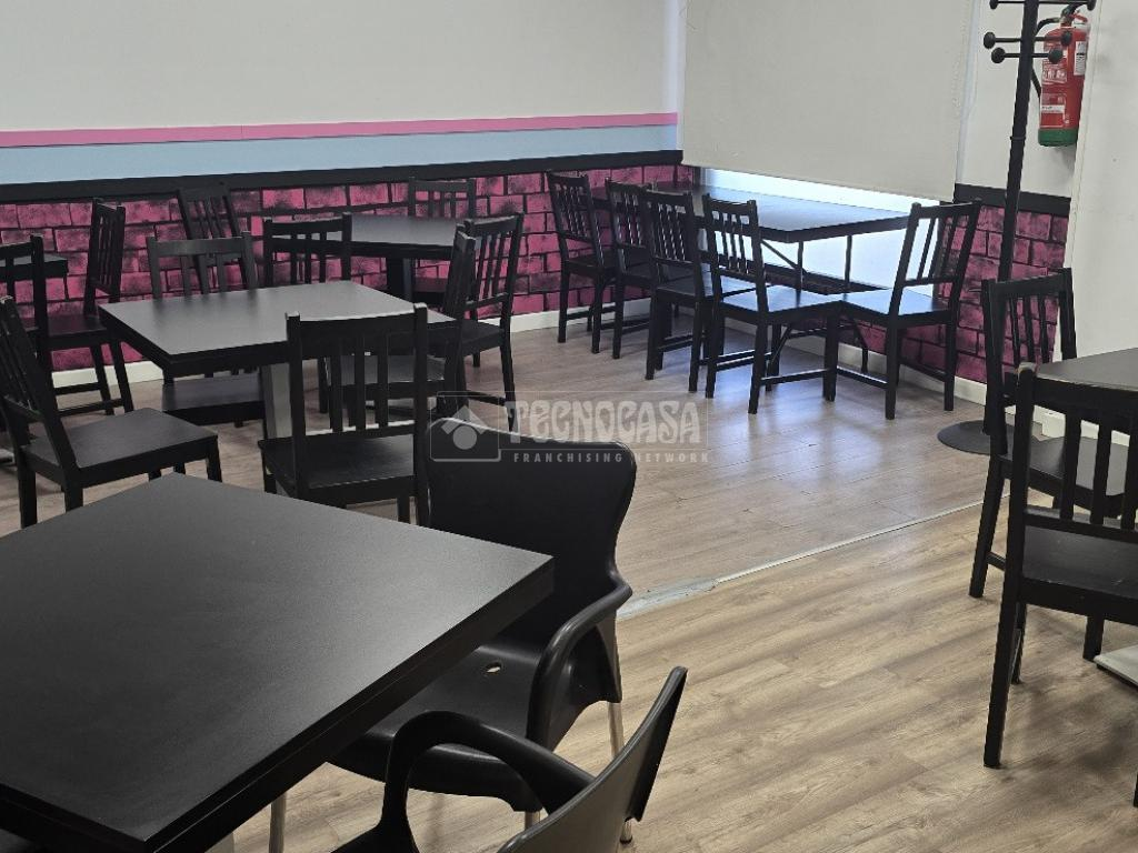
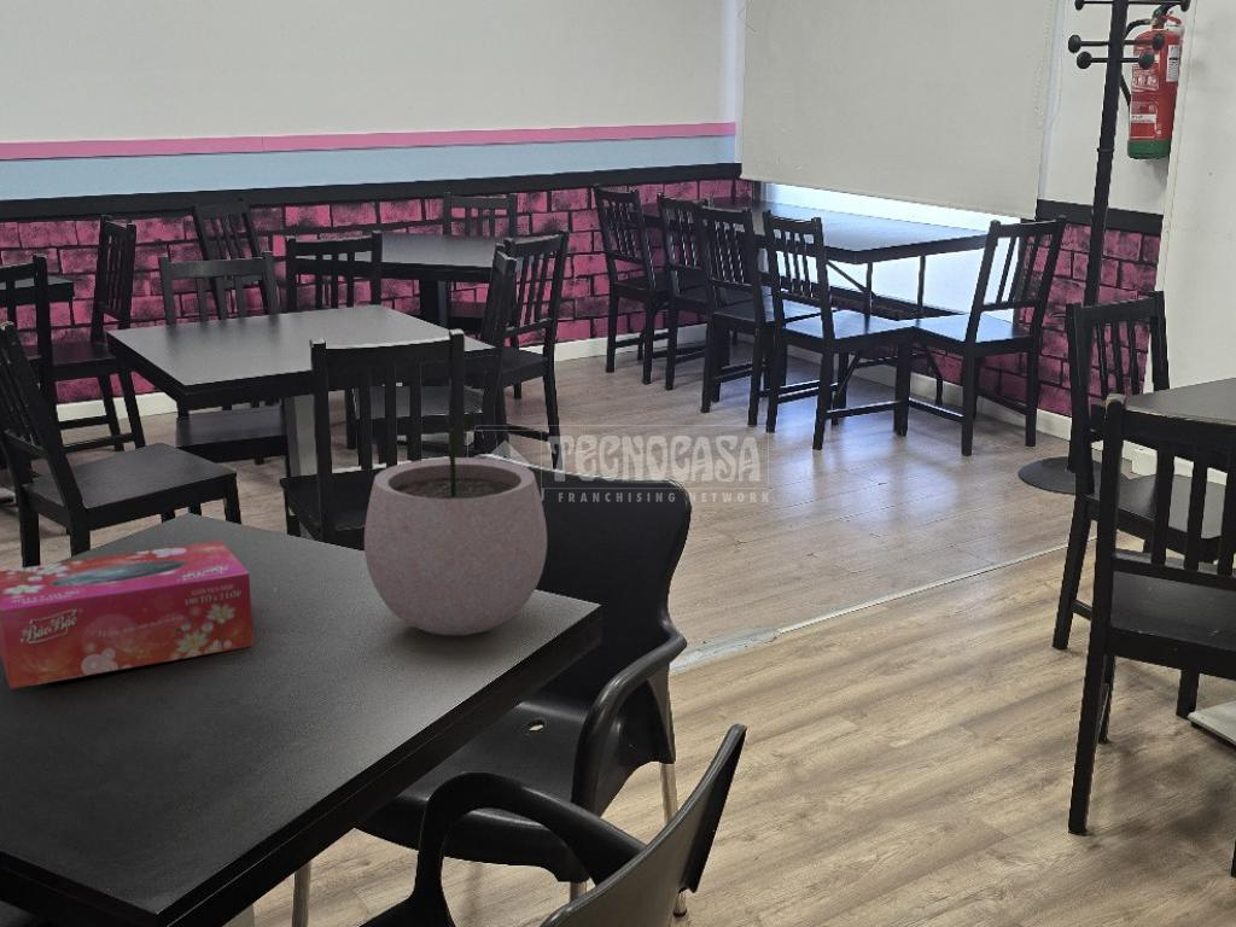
+ plant pot [363,408,548,637]
+ tissue box [0,540,255,690]
